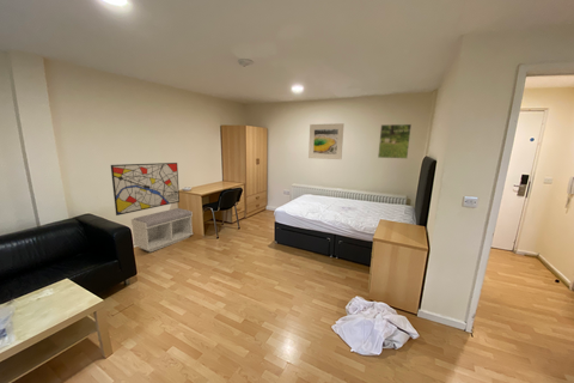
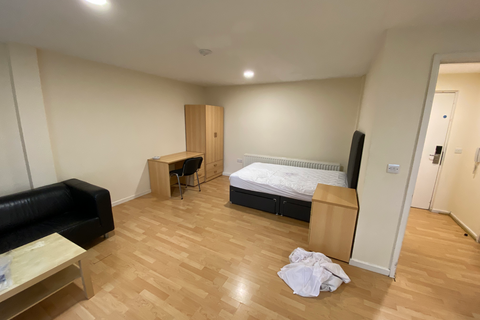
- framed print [307,122,346,160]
- wall art [110,162,181,217]
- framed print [377,123,413,160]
- bench [130,207,195,254]
